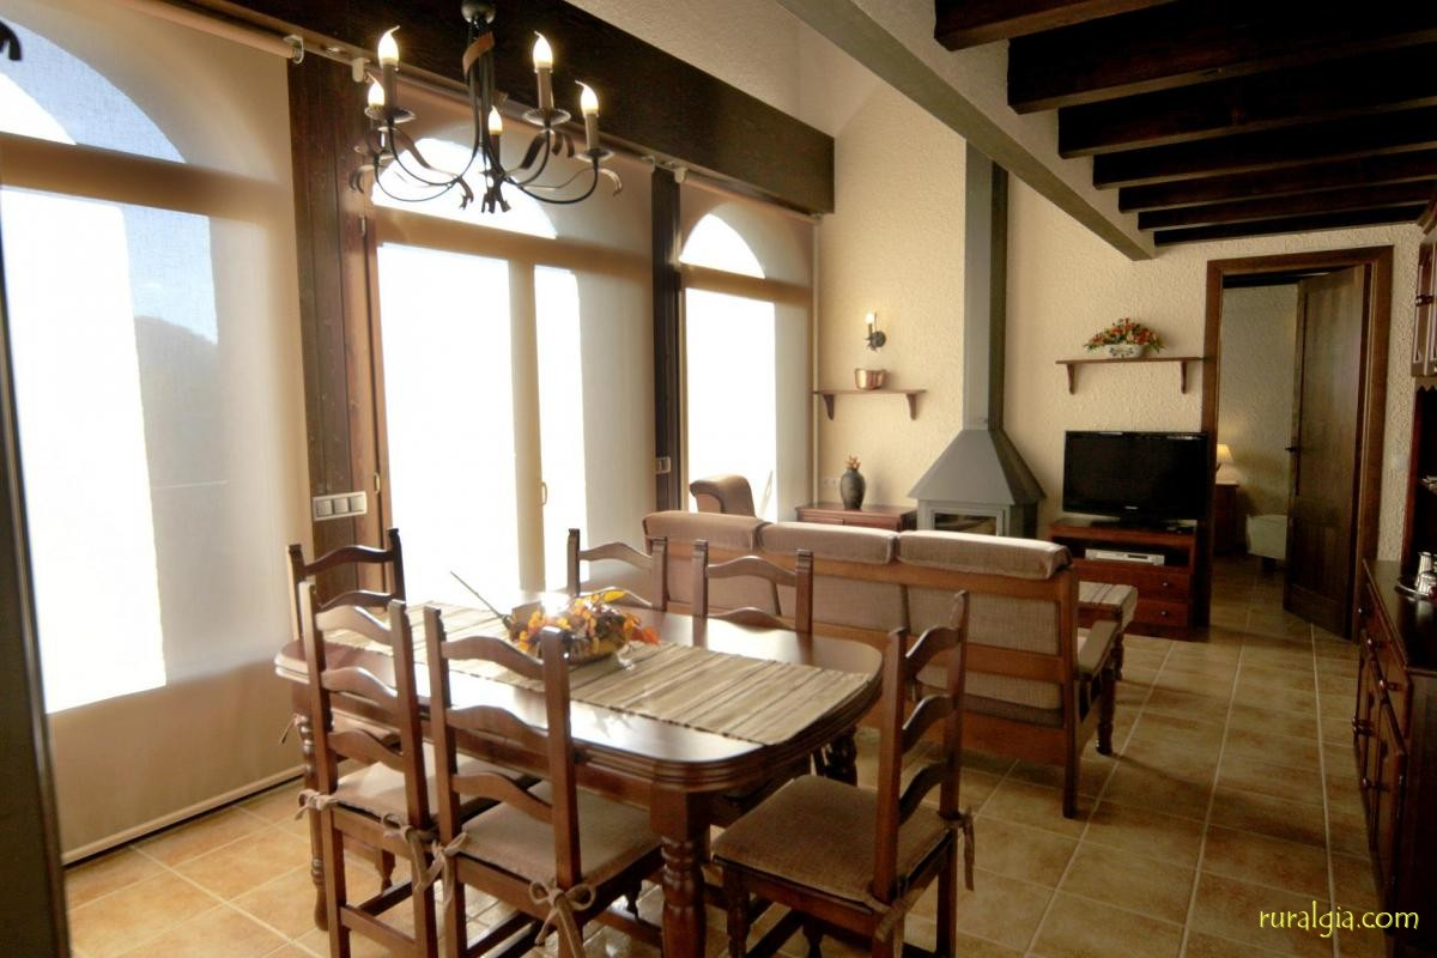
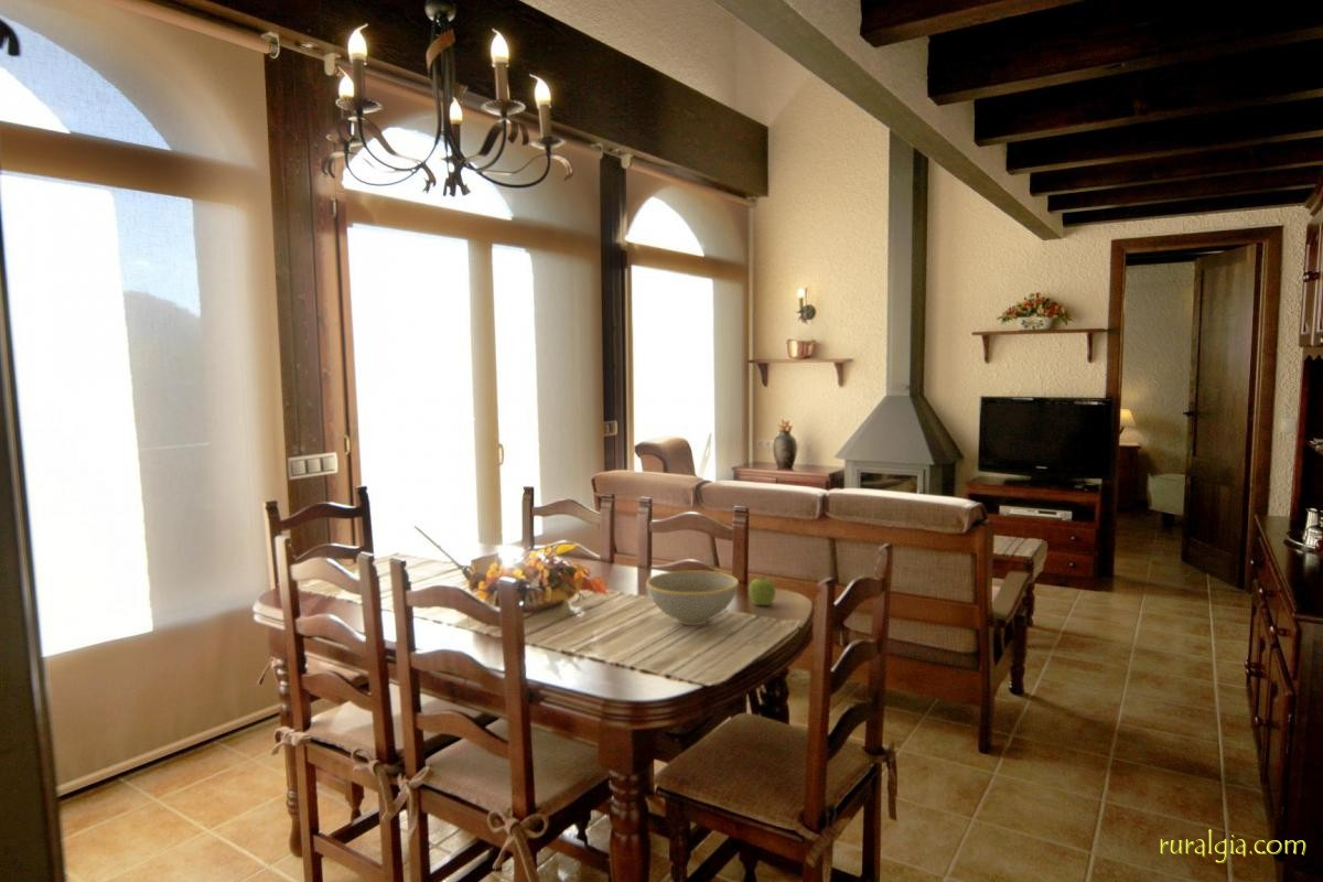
+ bowl [645,569,740,626]
+ fruit [747,574,776,606]
